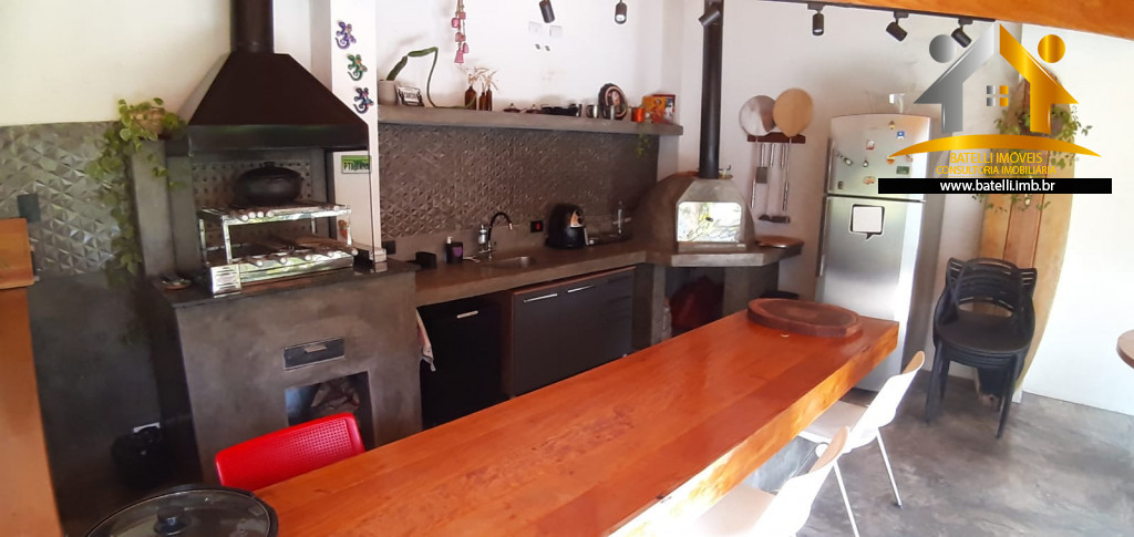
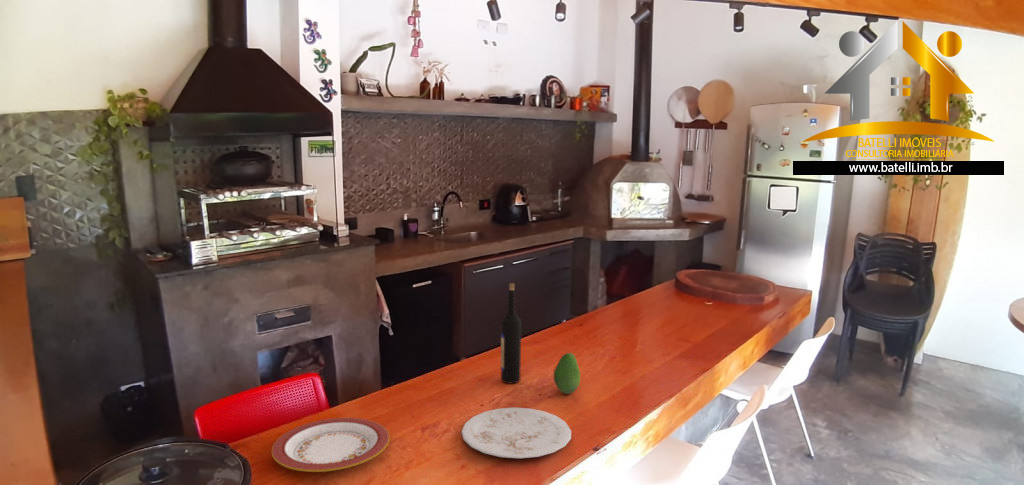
+ plate [461,407,572,459]
+ fruit [553,352,581,395]
+ plate [270,417,391,473]
+ wine bottle [500,282,522,384]
